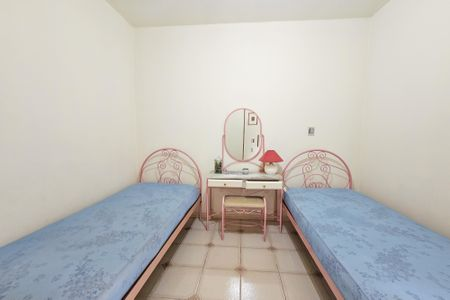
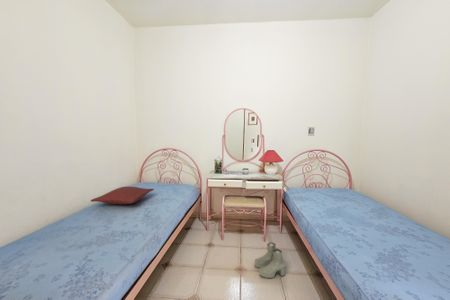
+ boots [253,241,287,279]
+ pillow [90,186,155,205]
